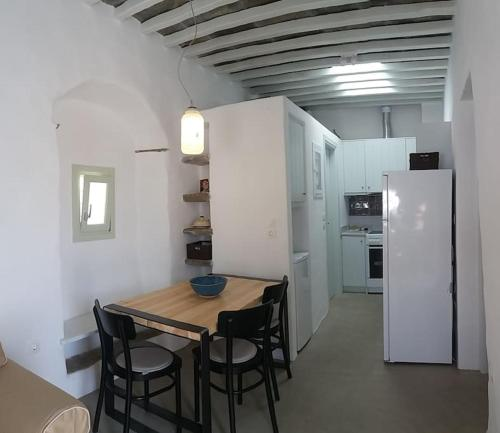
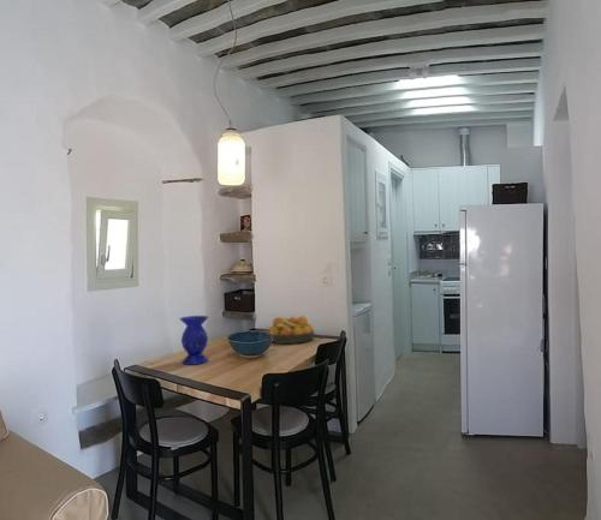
+ vase [179,315,209,366]
+ fruit bowl [263,315,315,345]
